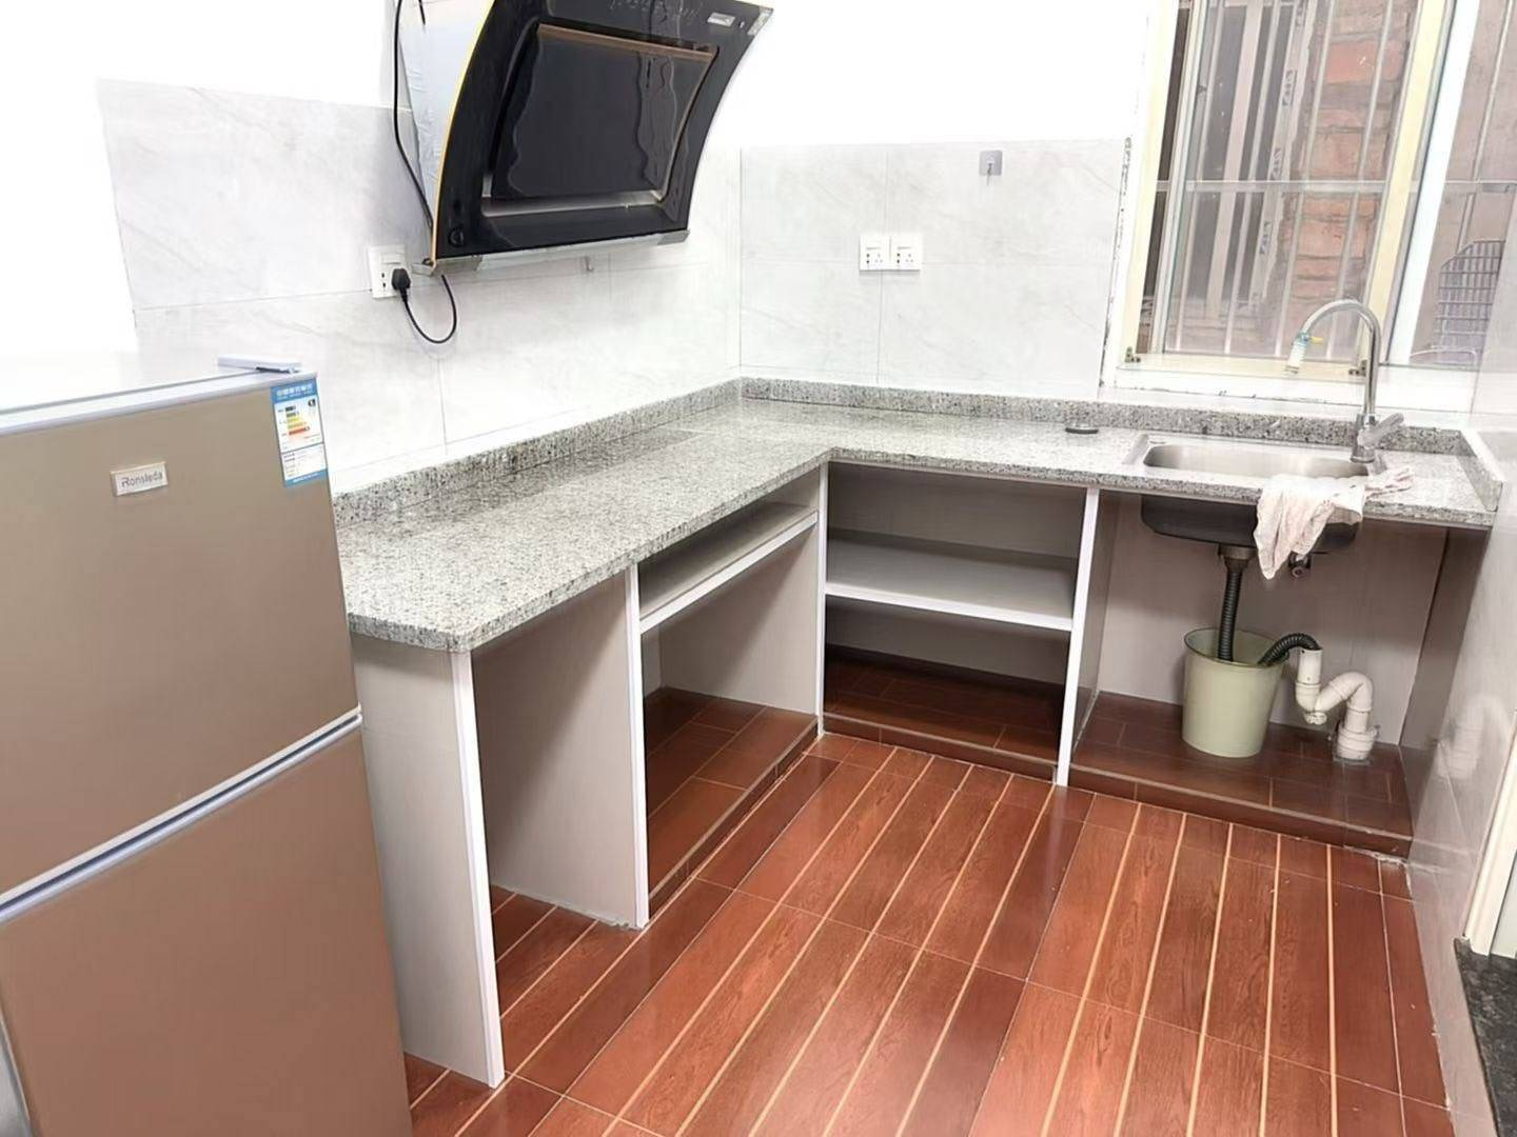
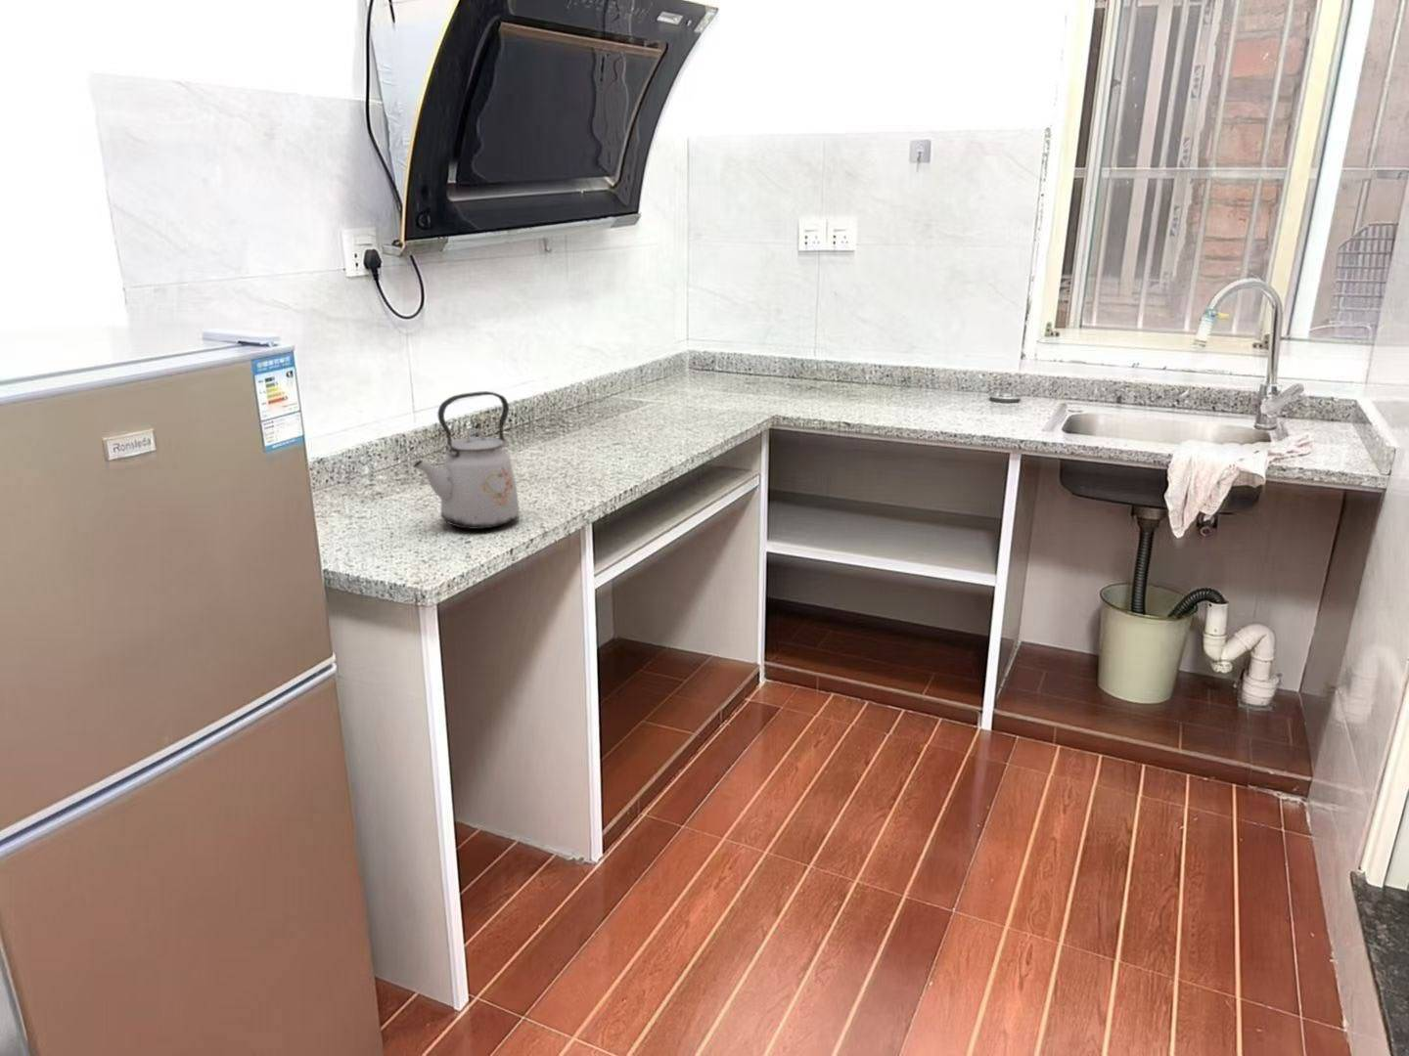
+ kettle [412,390,520,530]
